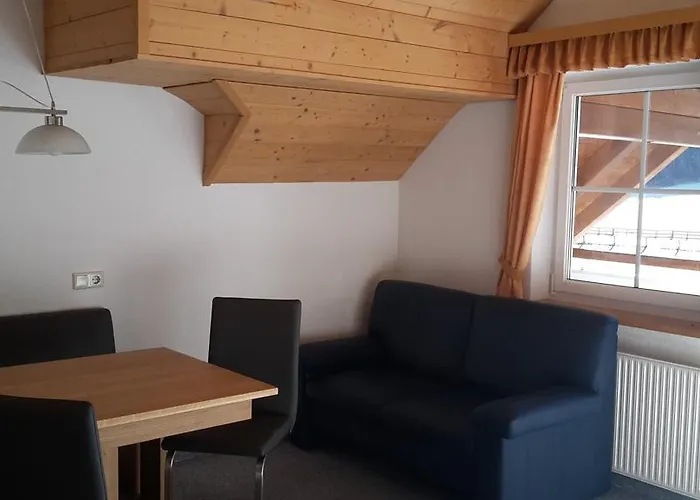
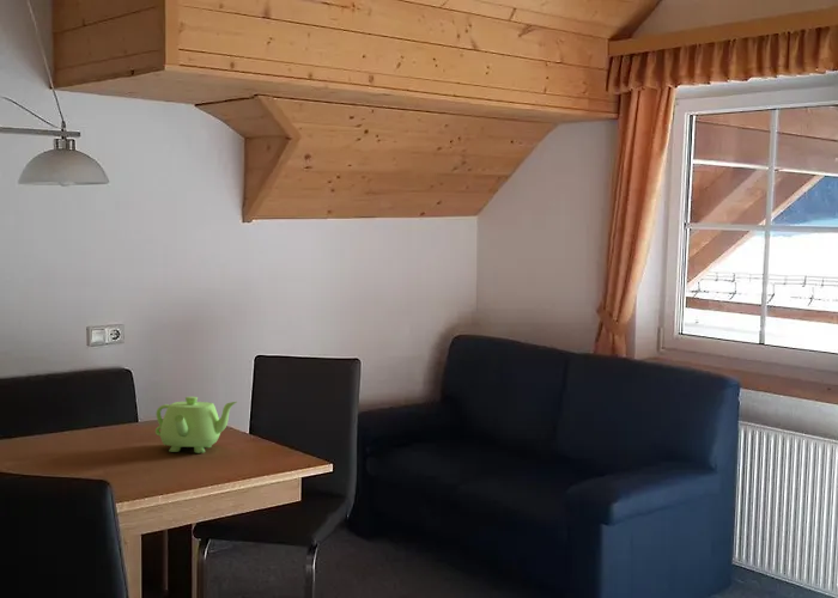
+ teapot [154,396,238,454]
